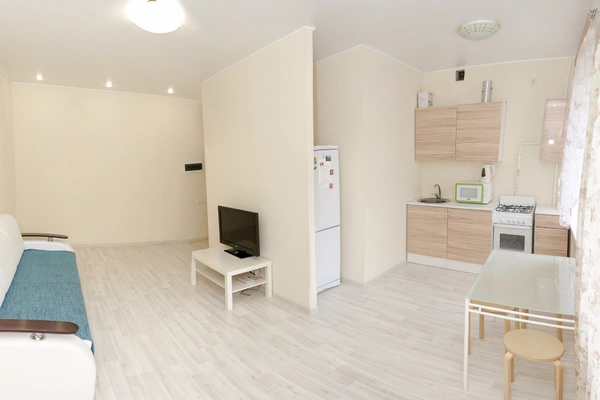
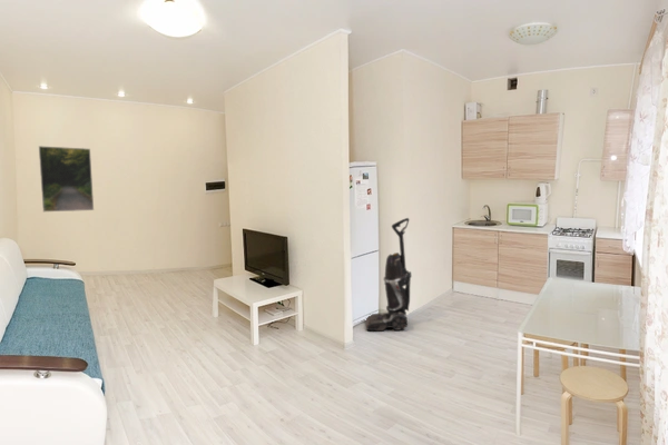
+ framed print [38,145,95,212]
+ vacuum cleaner [364,217,413,332]
